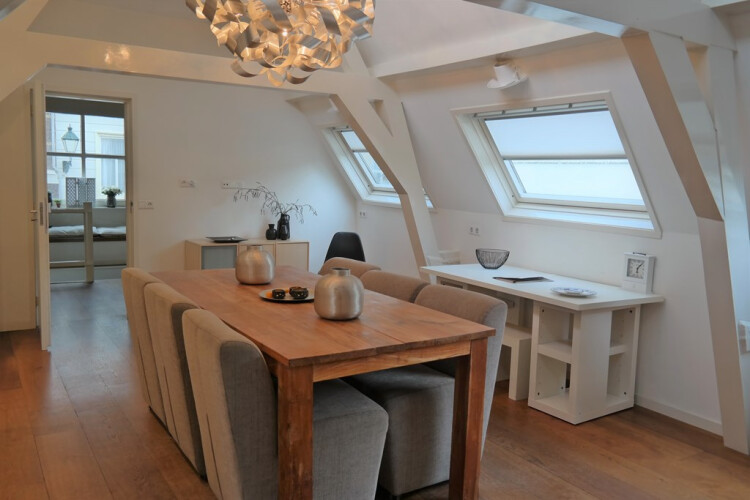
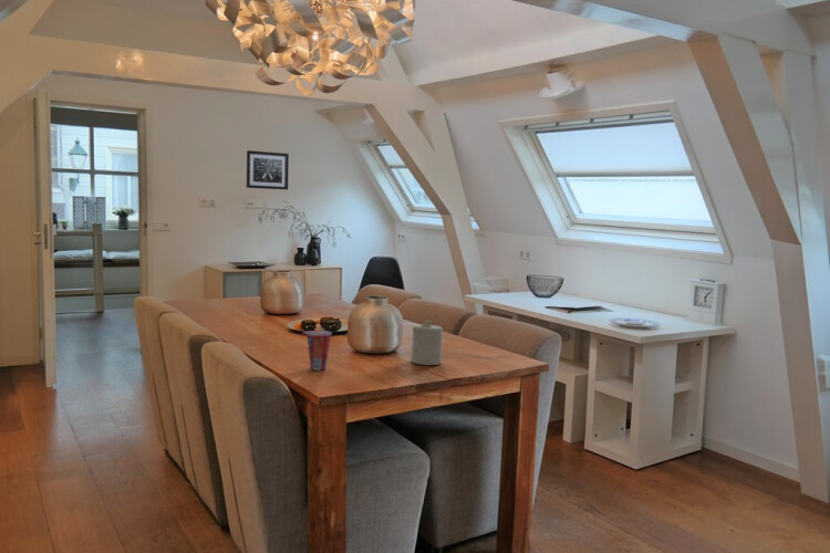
+ cup [301,330,333,372]
+ candle [409,319,444,366]
+ wall art [246,149,290,190]
